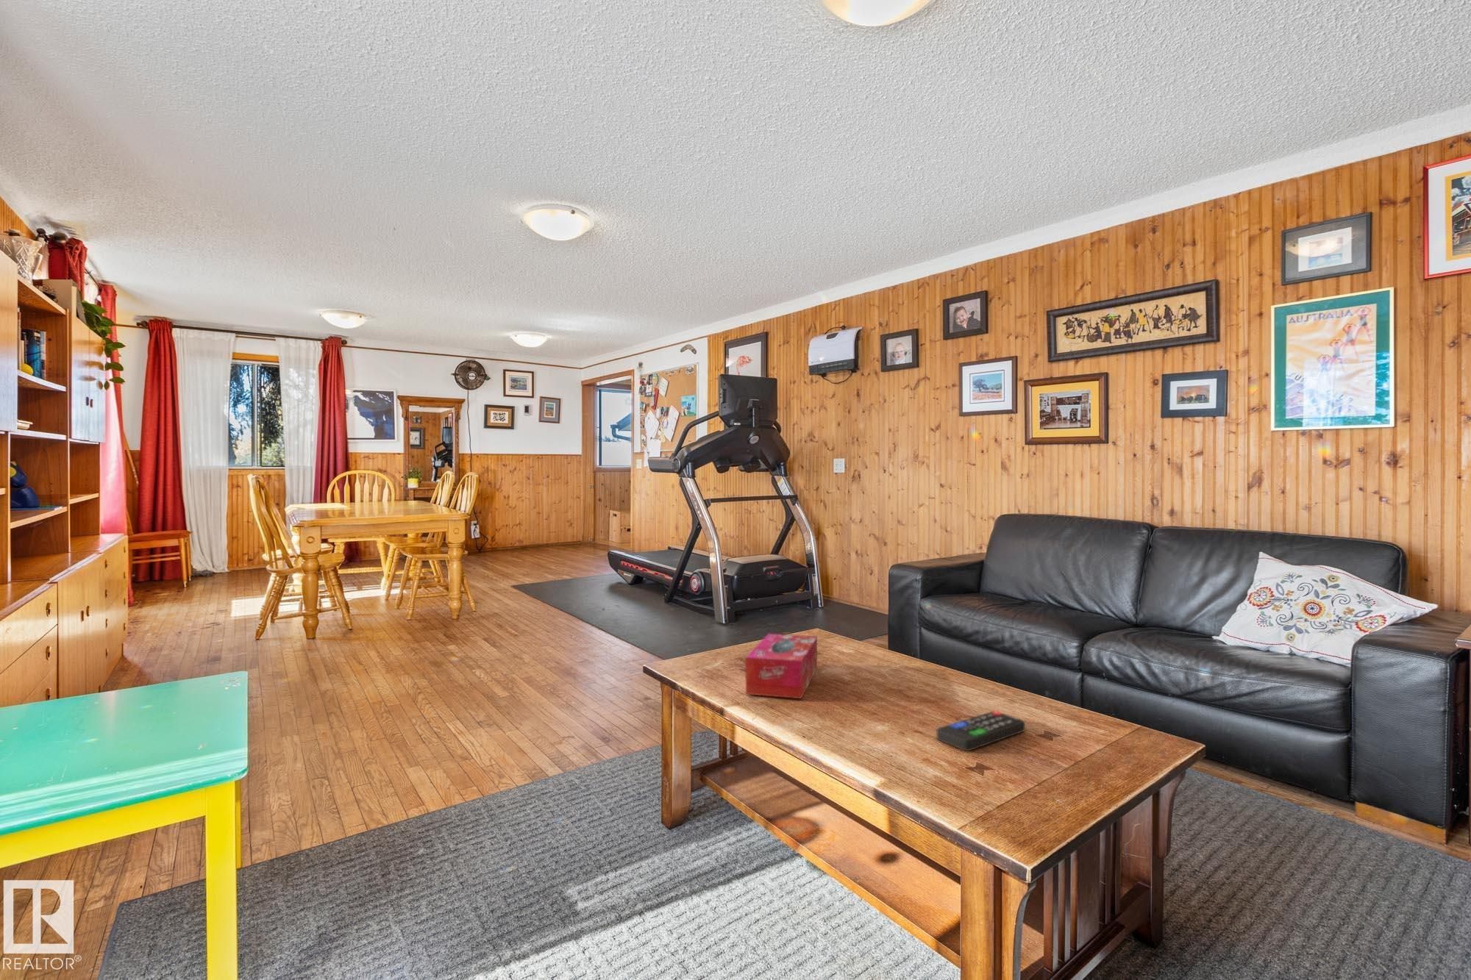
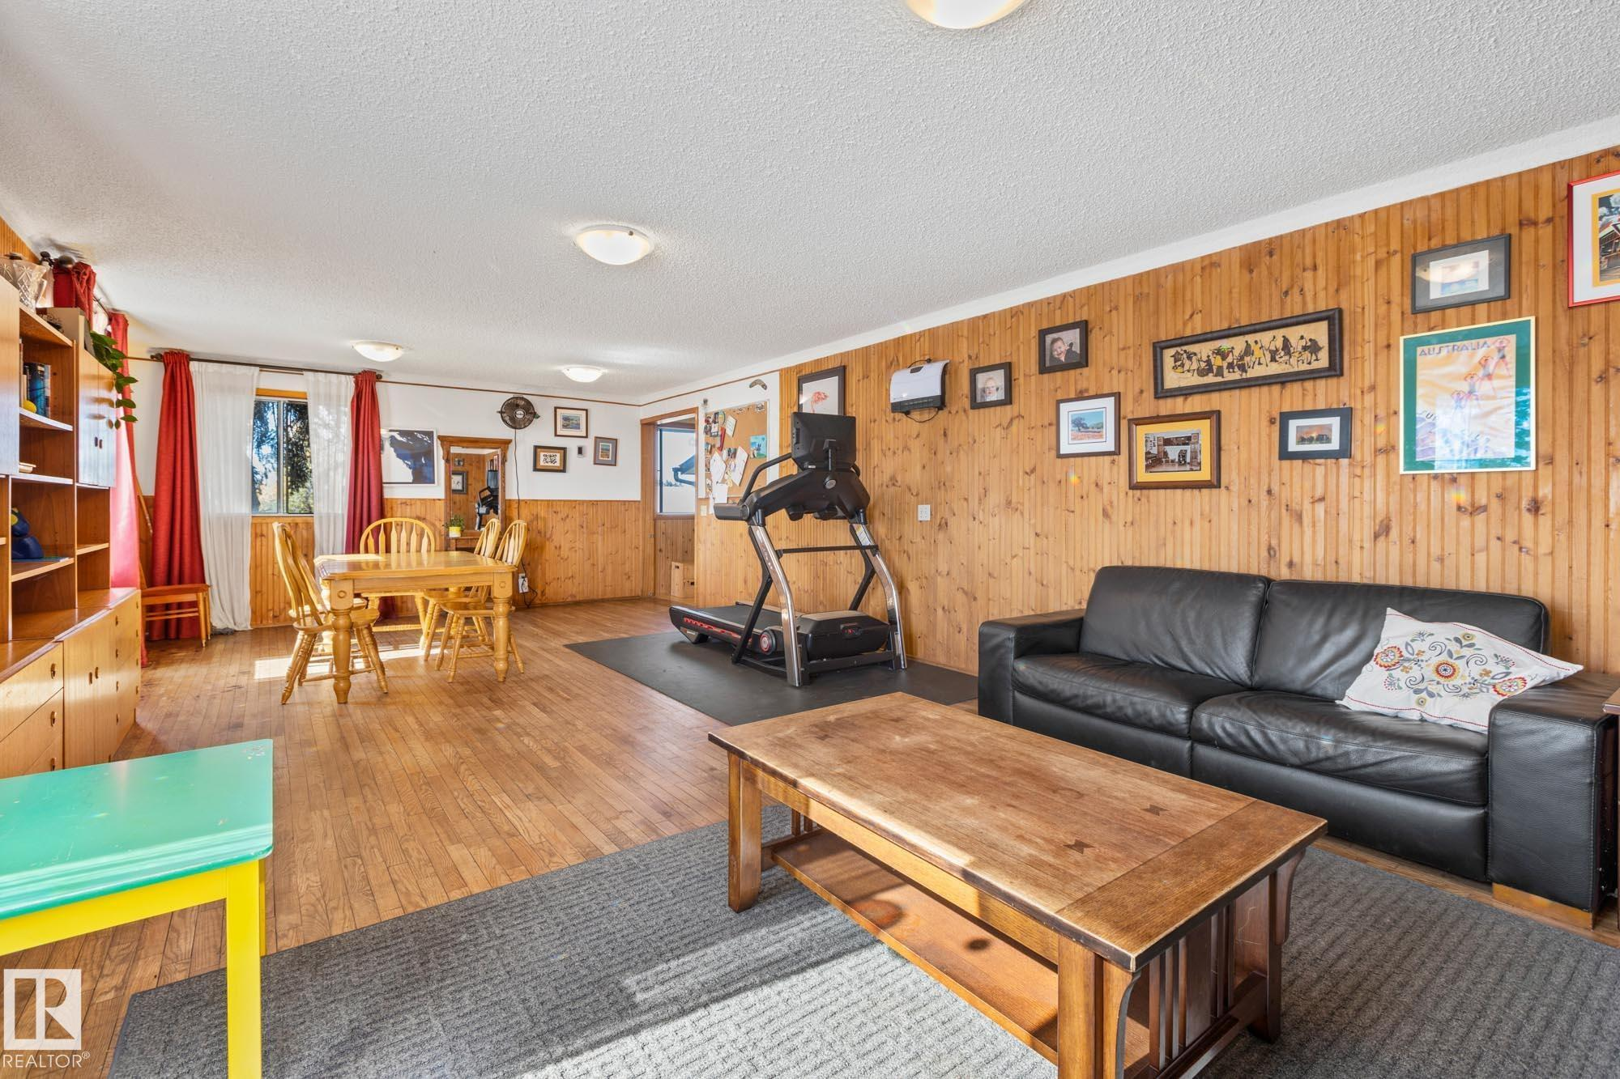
- tissue box [745,633,818,699]
- remote control [936,711,1026,751]
